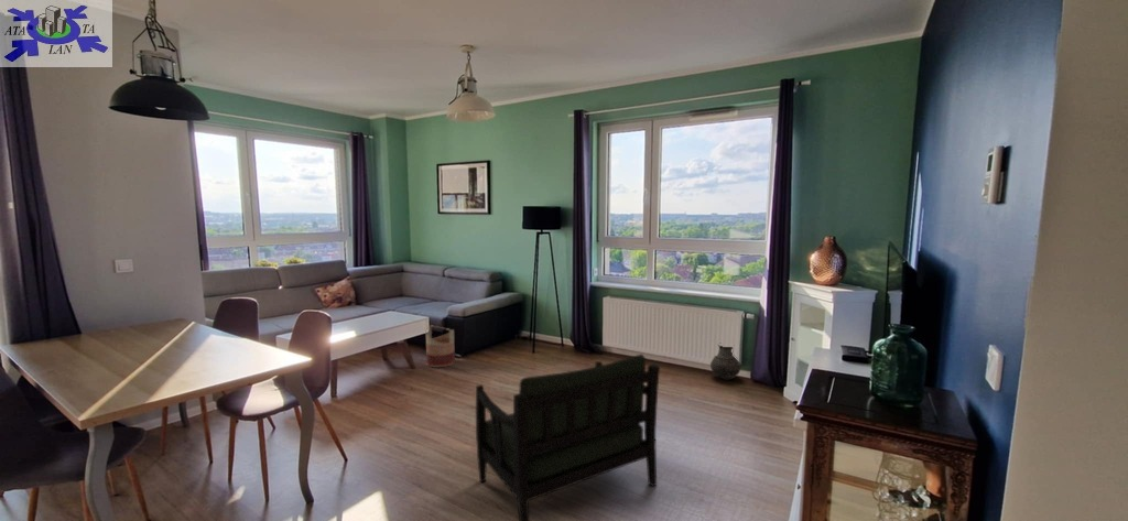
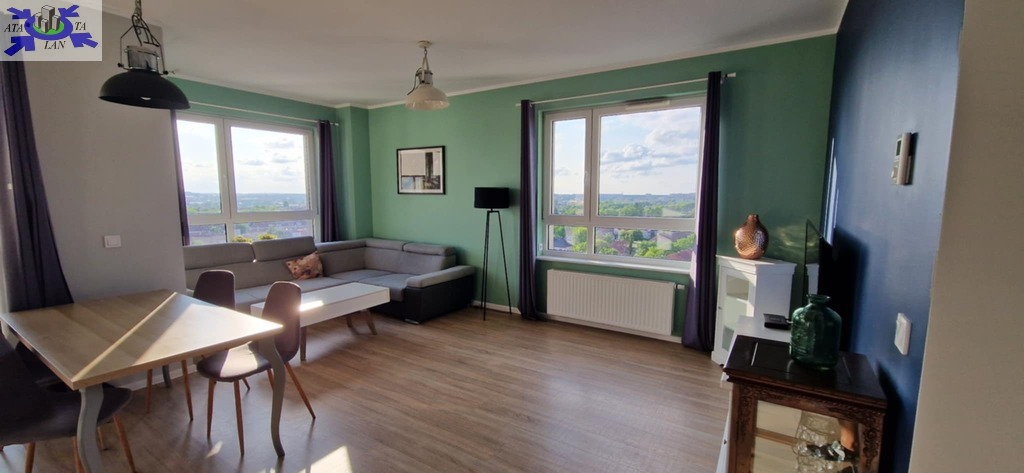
- armchair [475,354,661,521]
- basket [425,324,456,368]
- vase [709,344,741,380]
